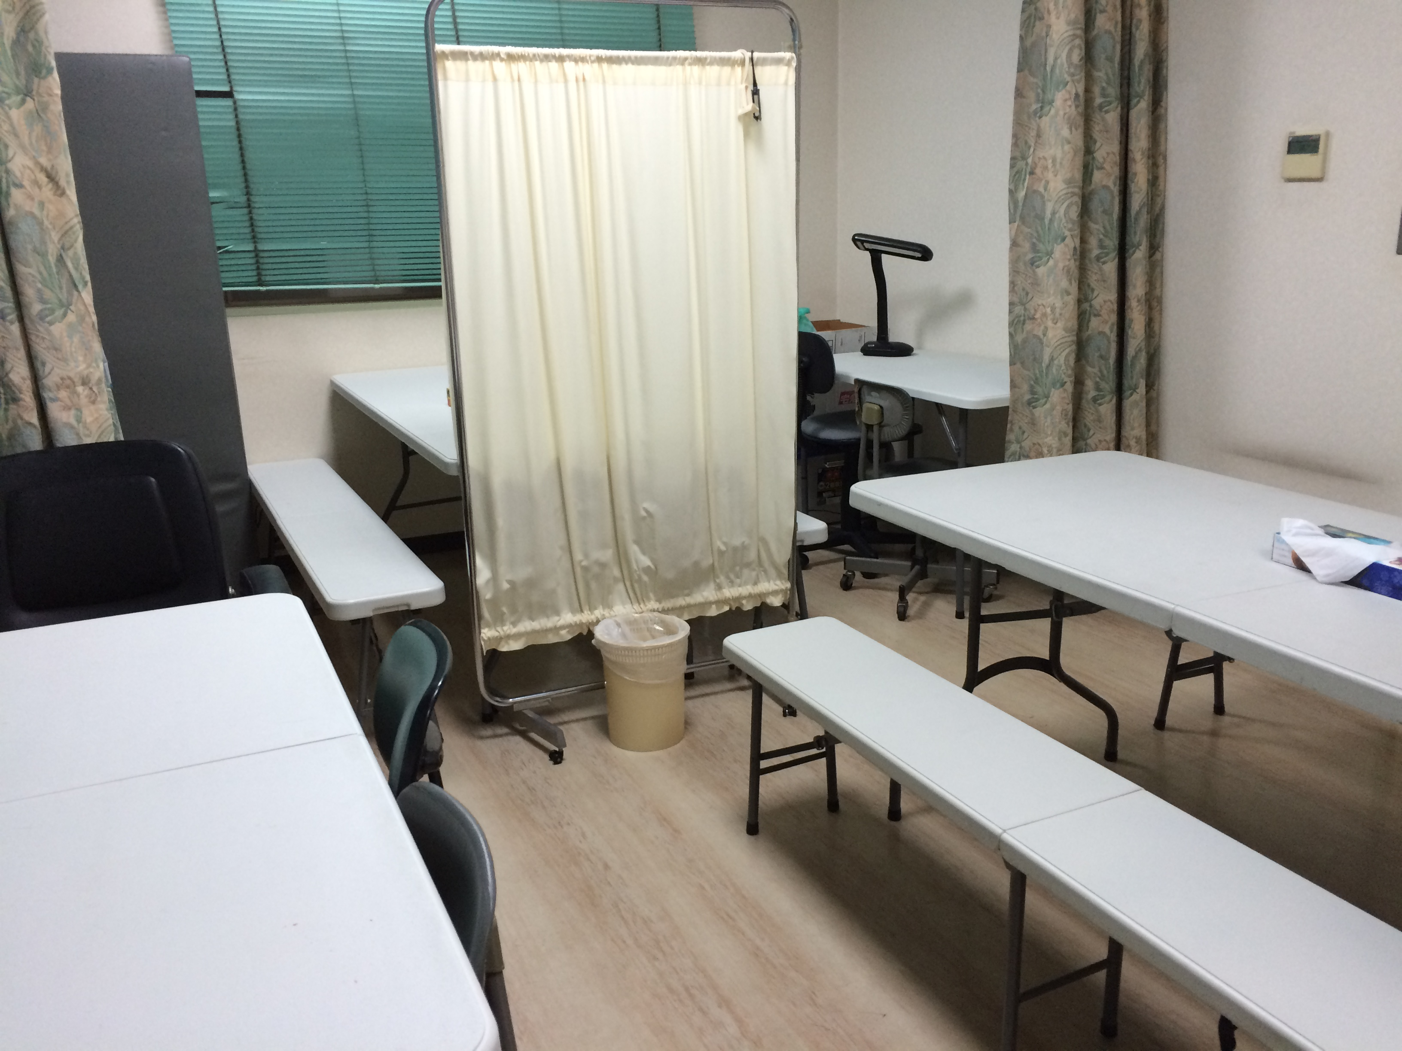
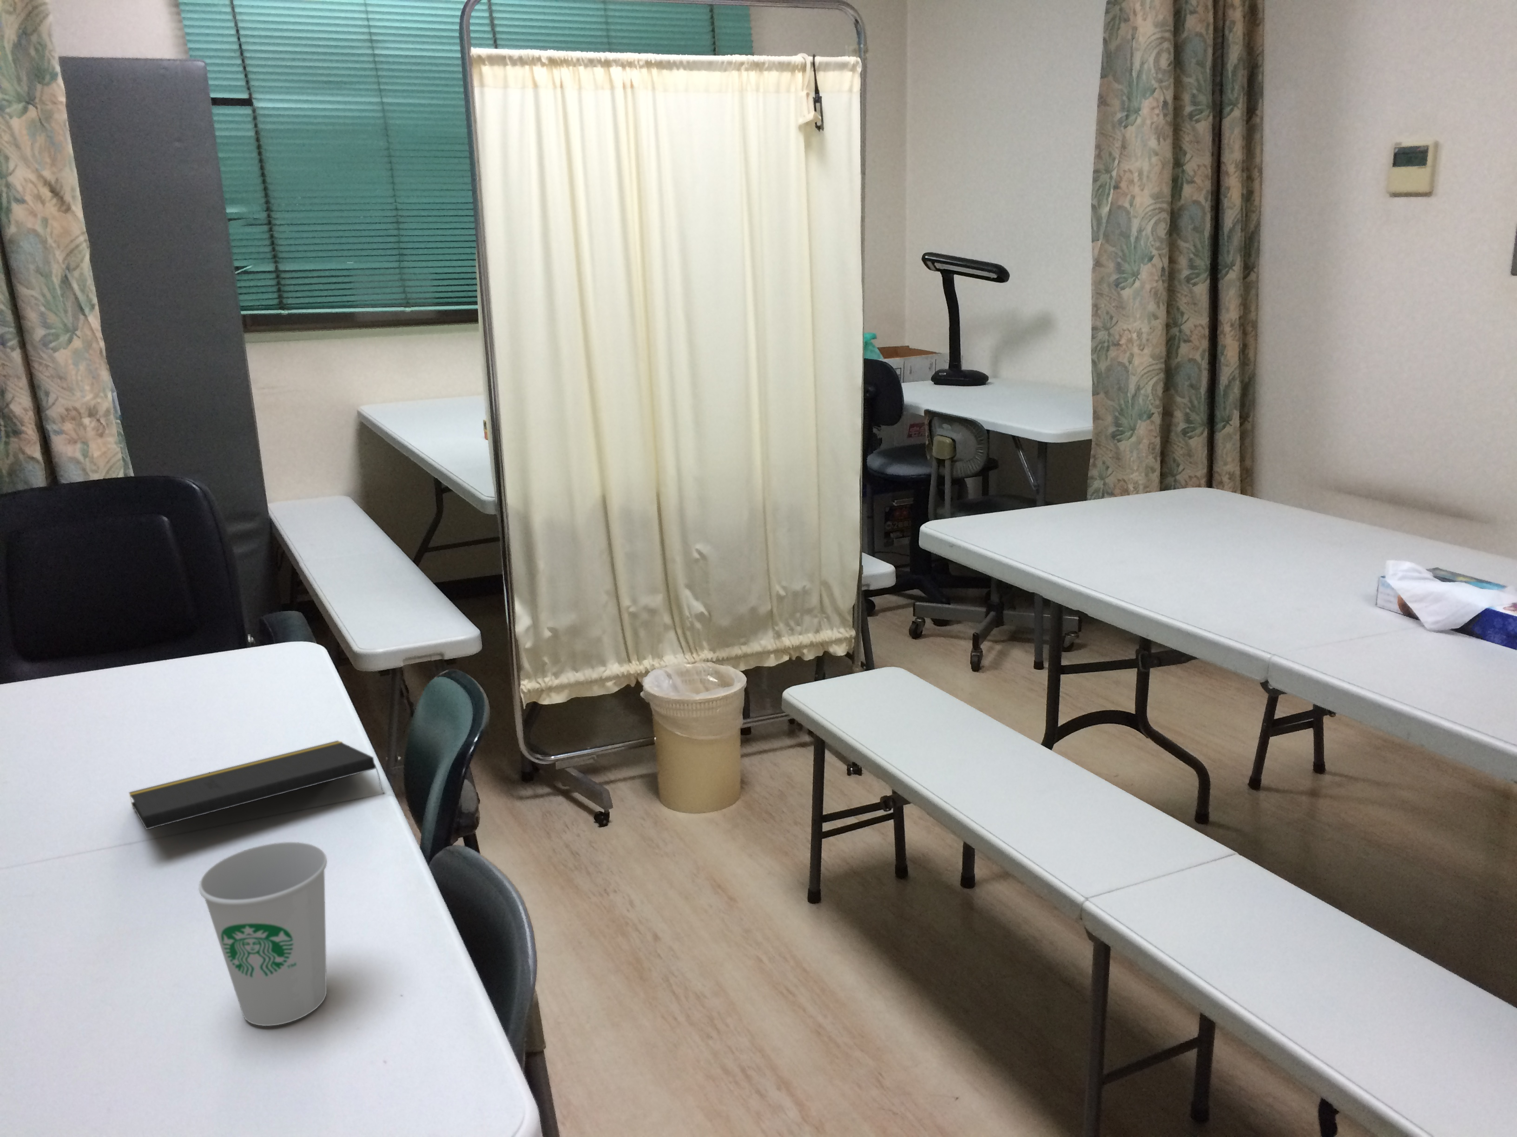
+ paper cup [198,842,327,1026]
+ notepad [129,739,386,830]
